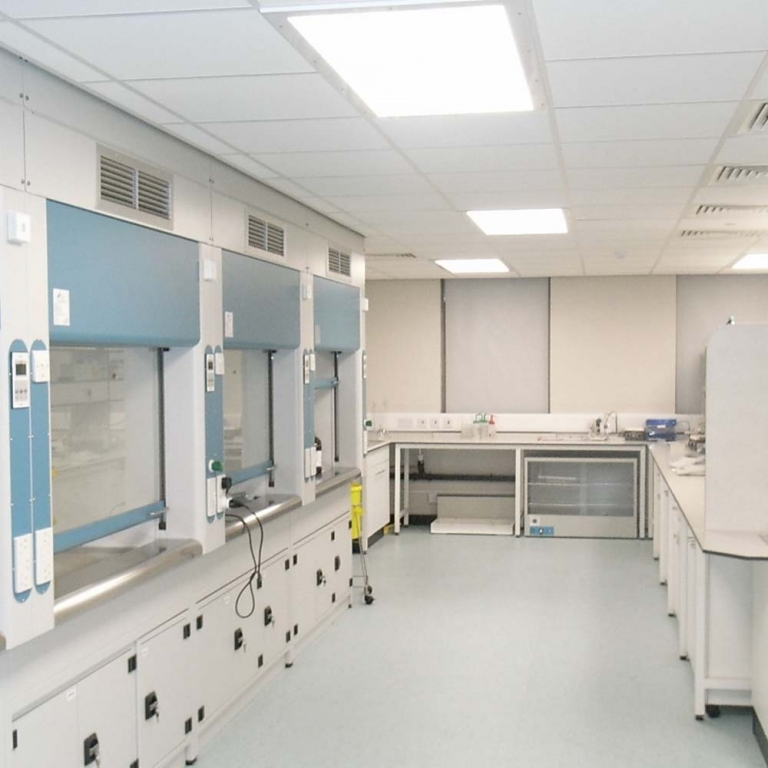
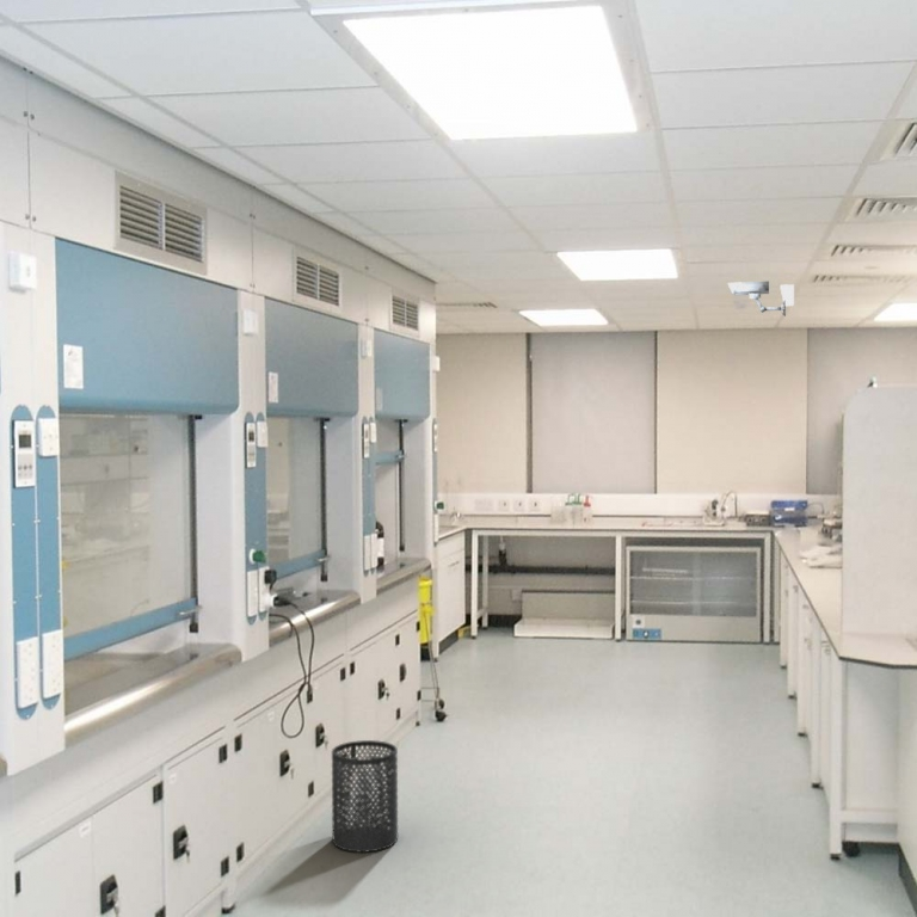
+ security camera [727,279,795,318]
+ trash can [331,739,399,854]
